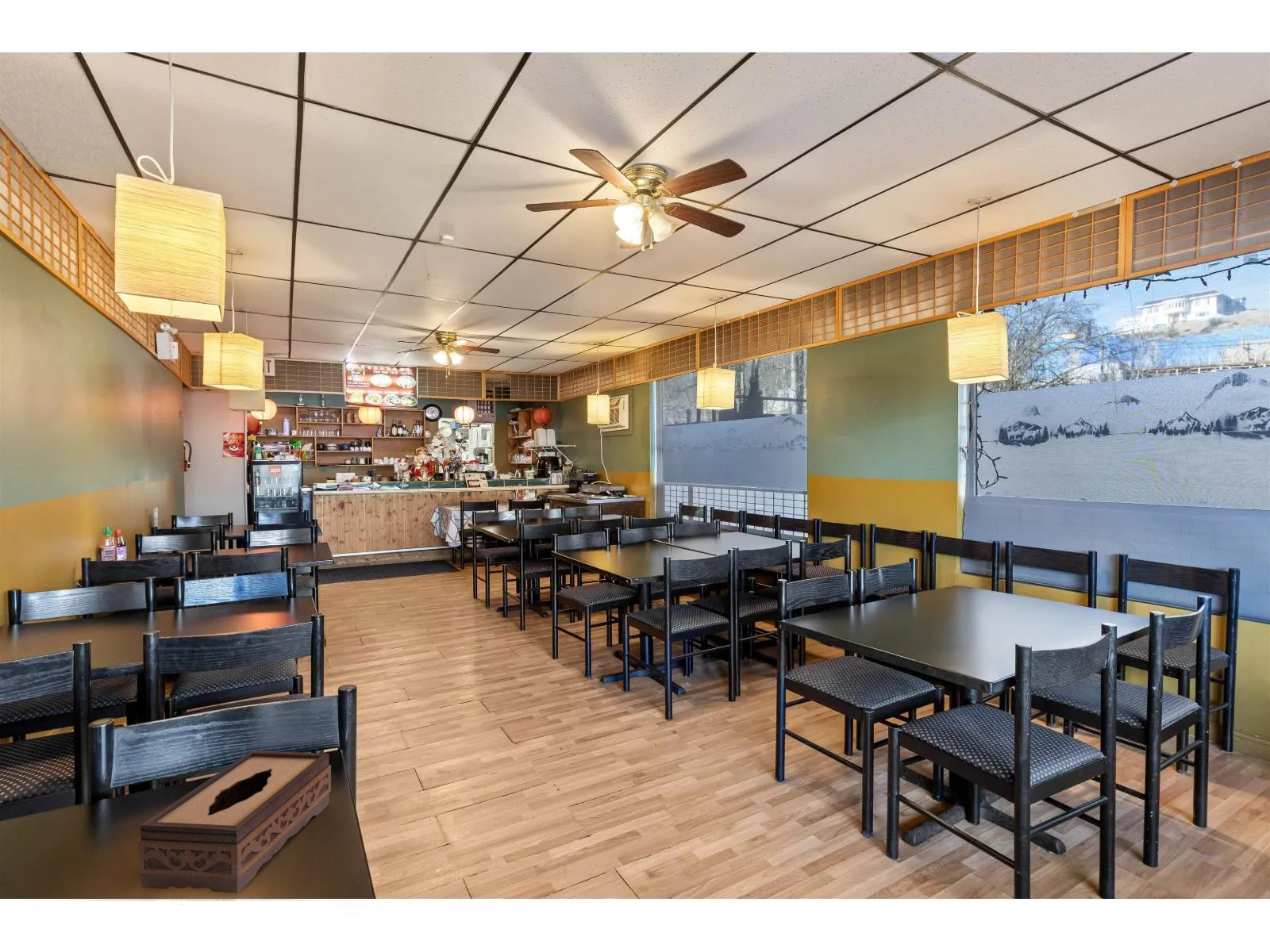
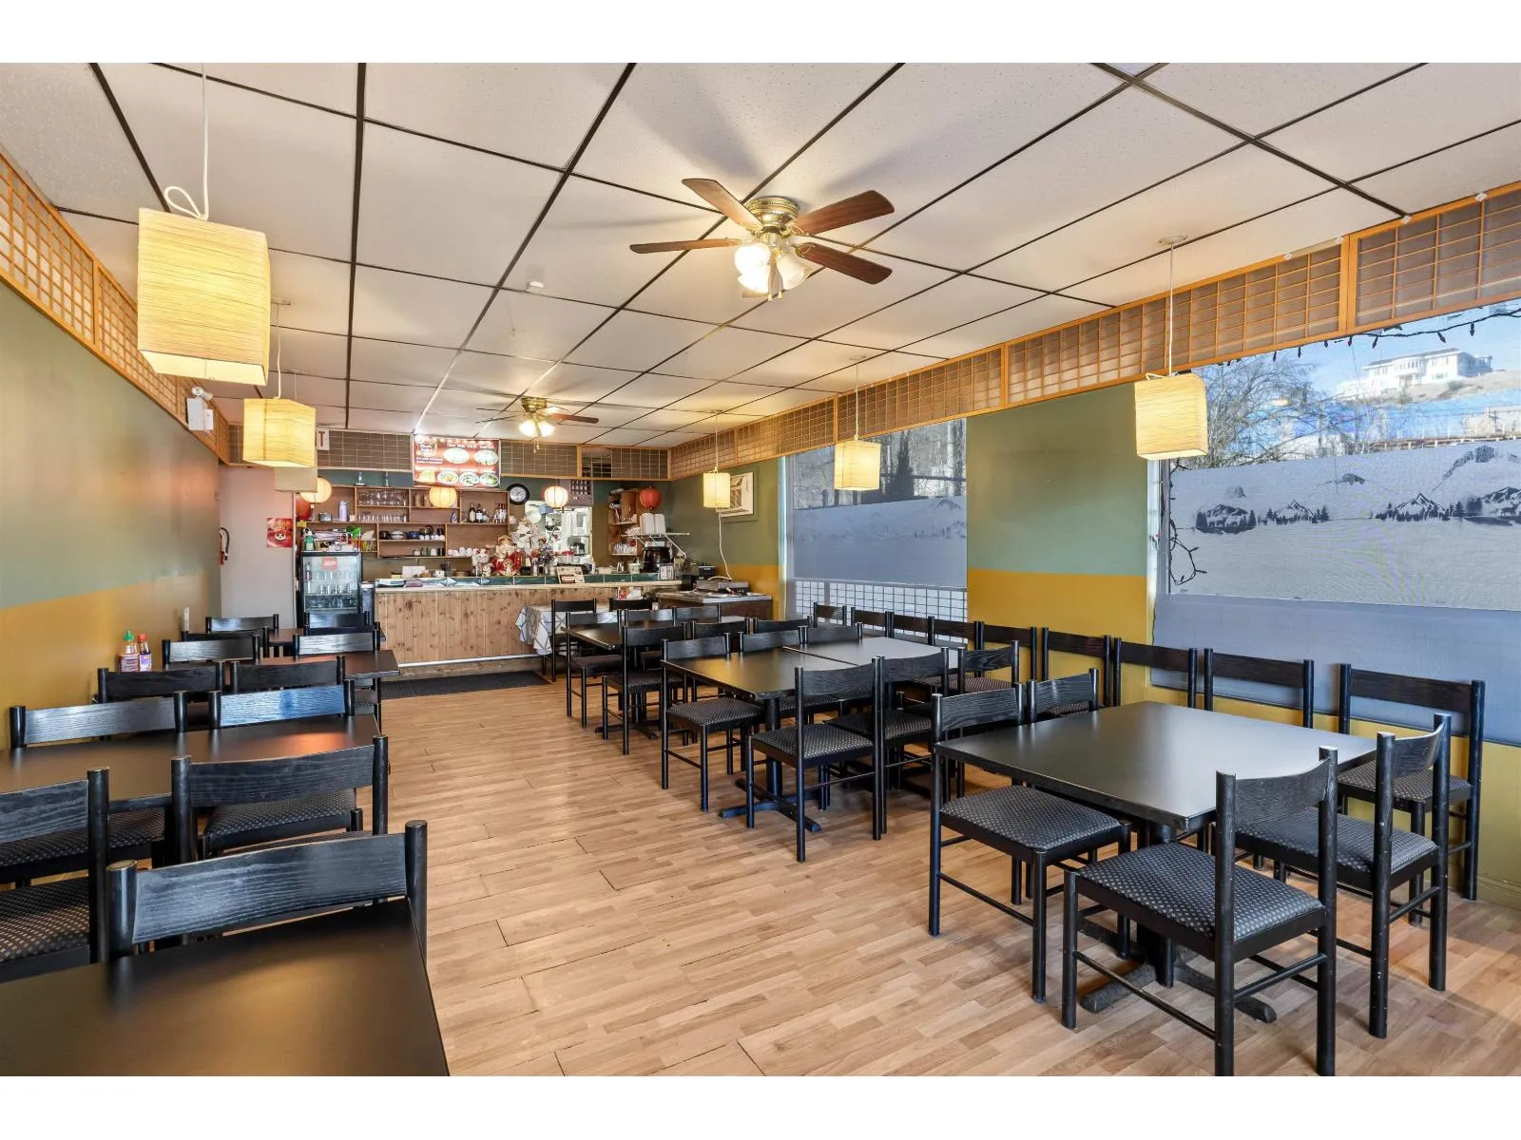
- tissue box [137,750,332,894]
